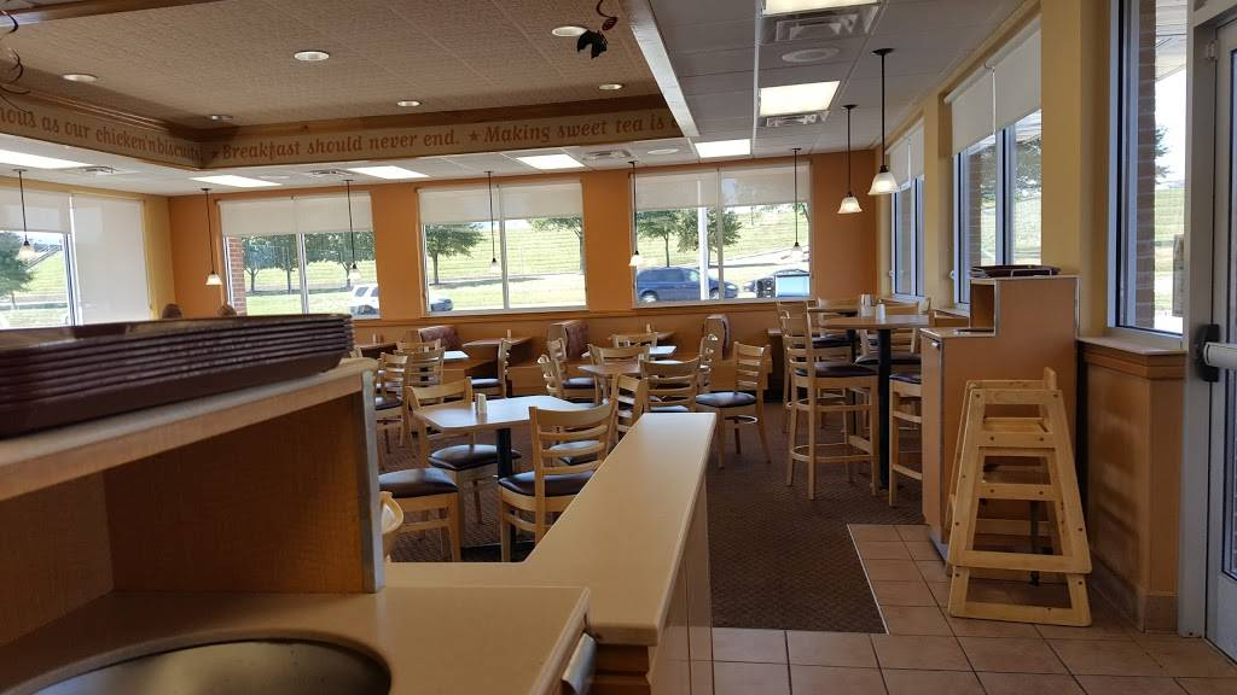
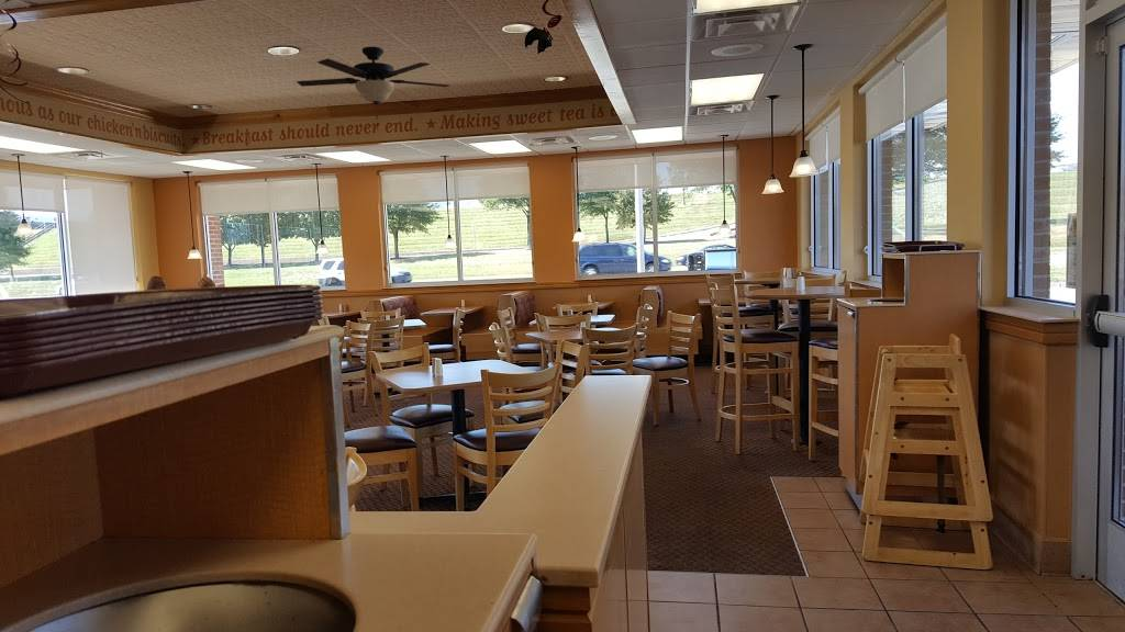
+ ceiling fan [296,46,450,131]
